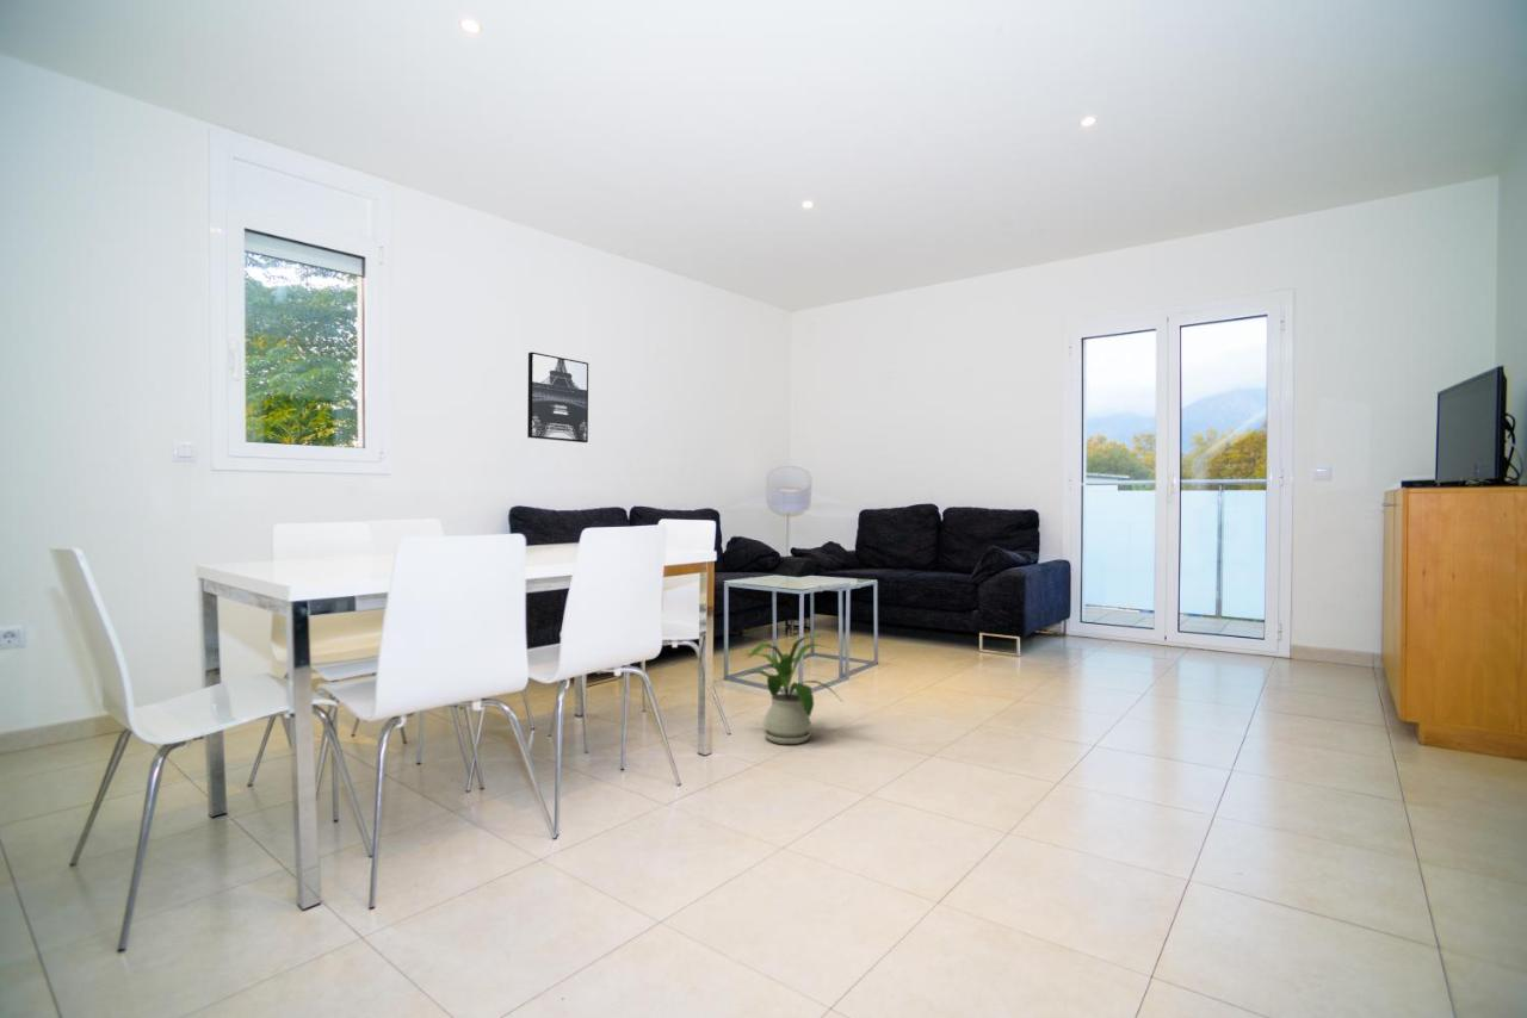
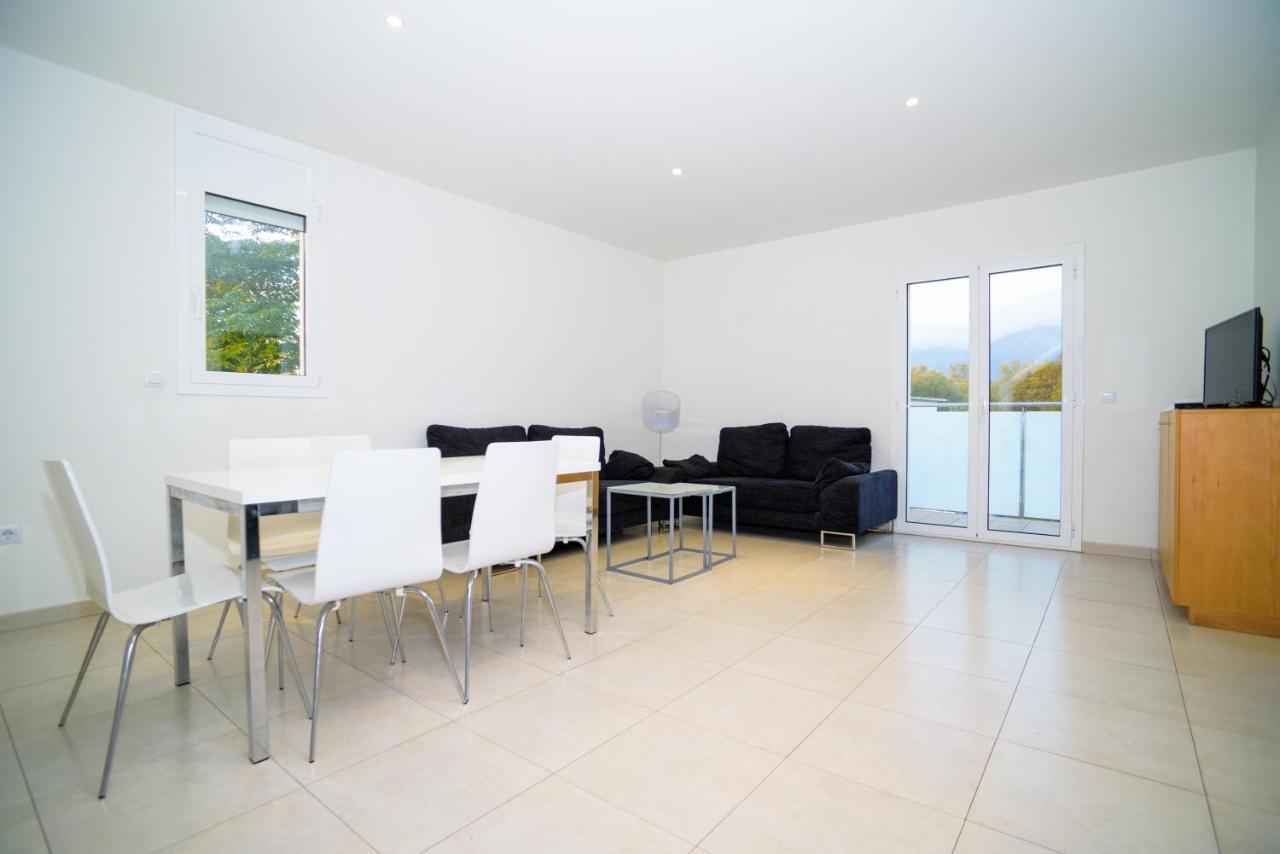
- house plant [734,633,842,745]
- wall art [526,350,589,443]
